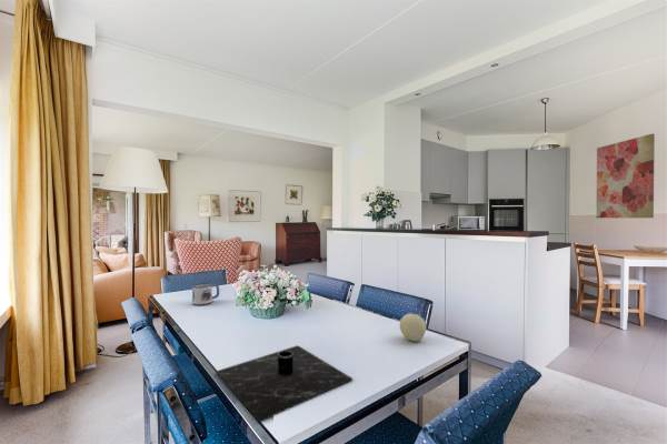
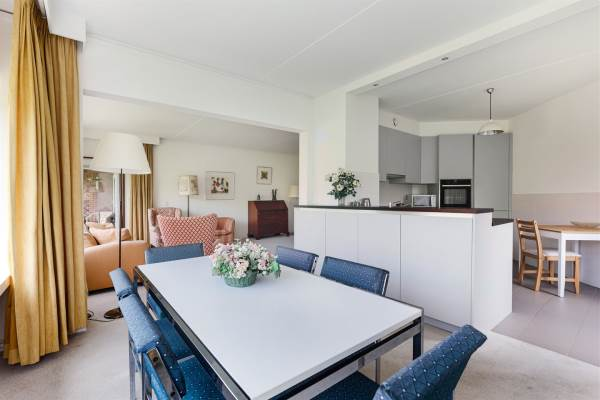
- mug [191,282,220,306]
- wall art [595,133,656,219]
- placemat [216,344,354,424]
- fruit [399,313,427,343]
